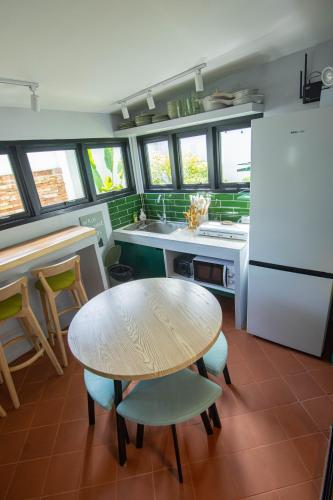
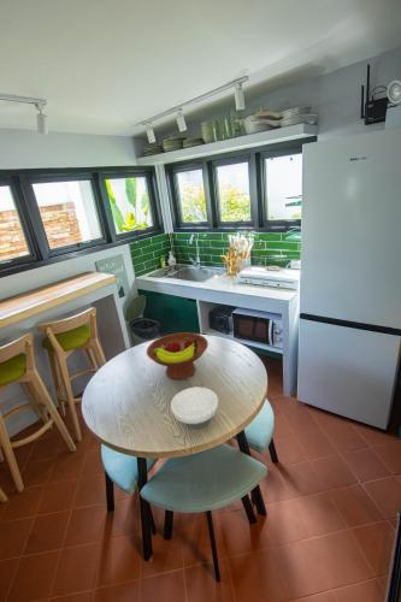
+ bowl [170,386,219,431]
+ fruit bowl [146,331,210,380]
